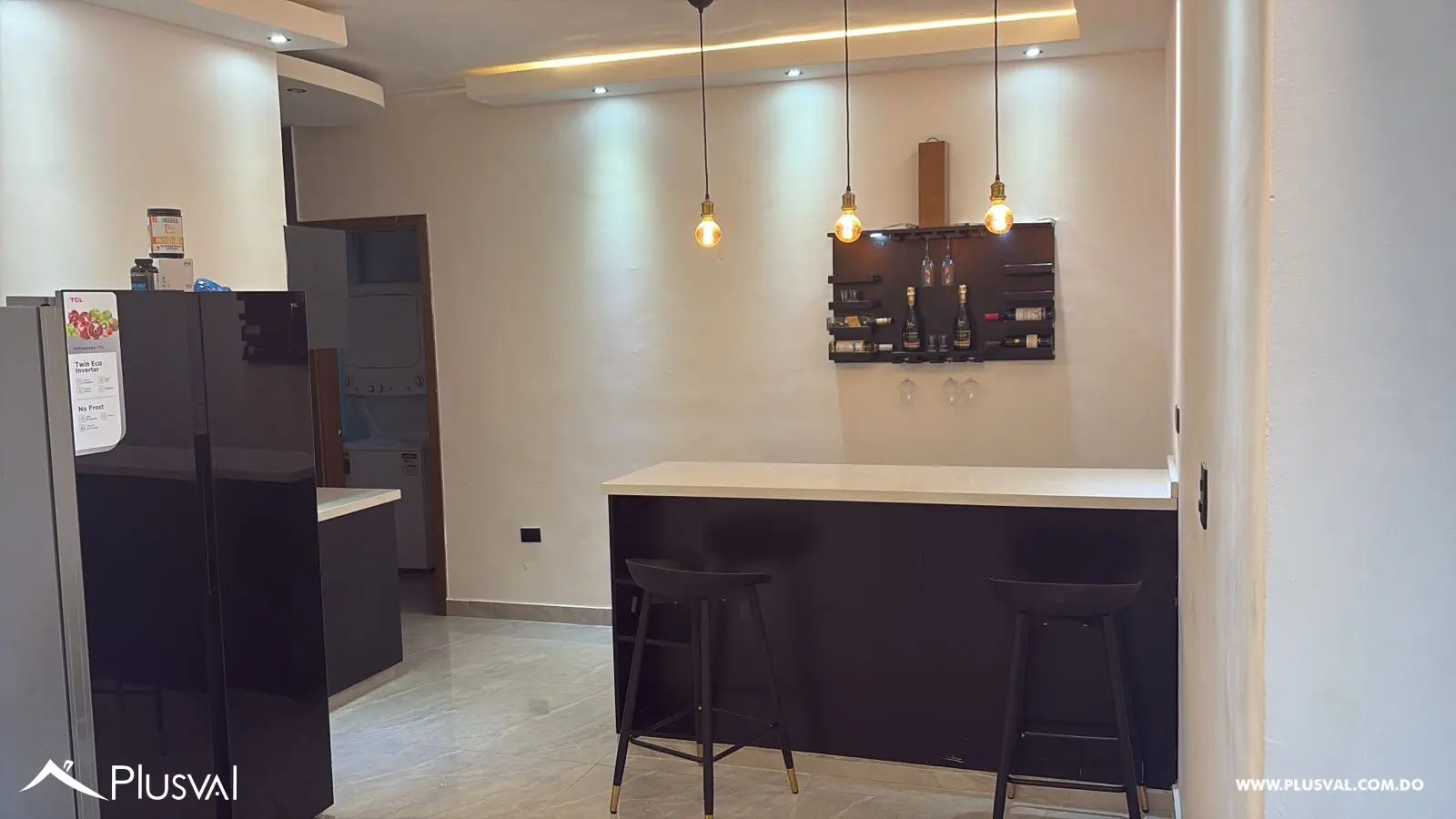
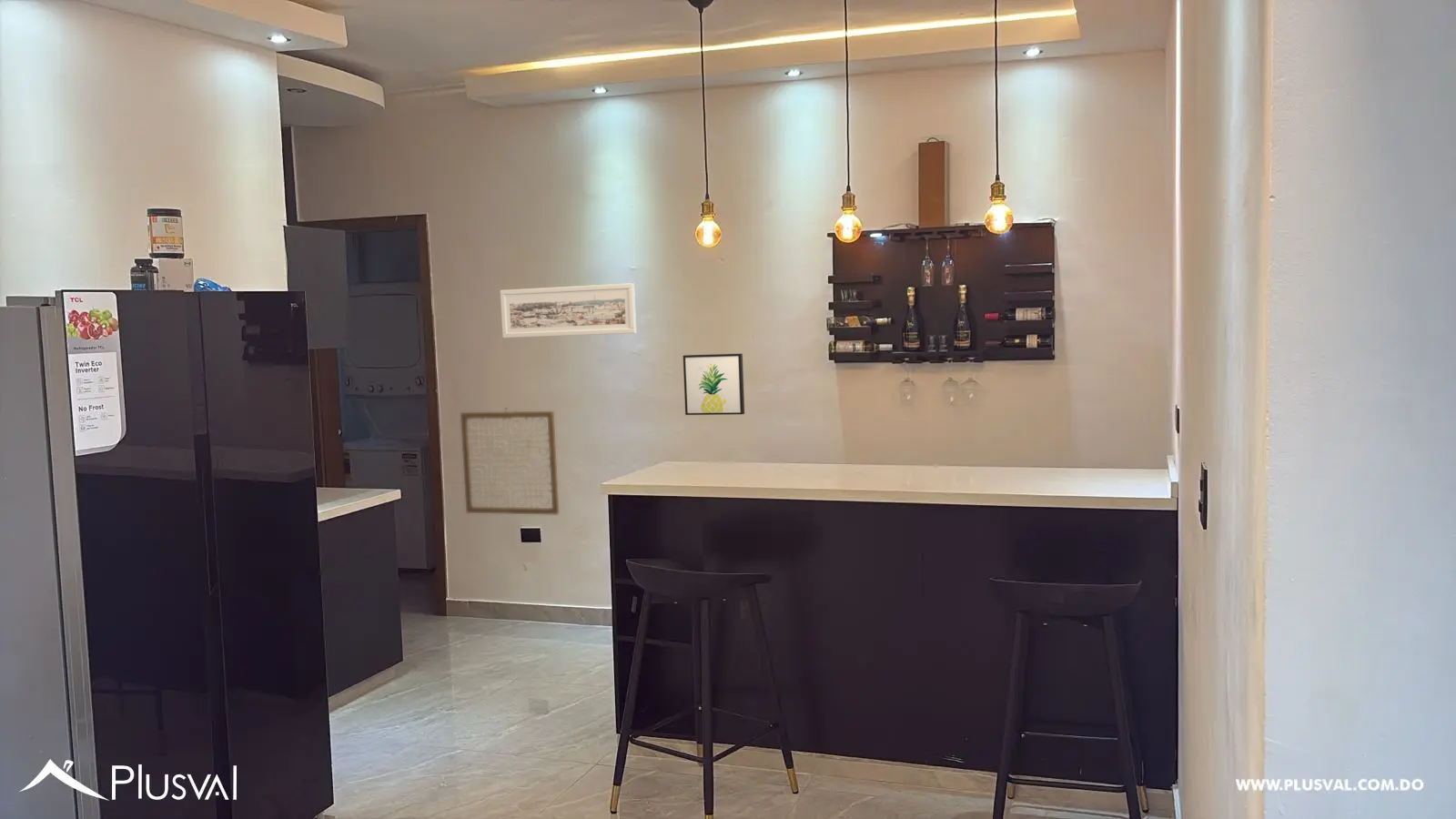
+ wall art [460,408,560,516]
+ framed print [500,282,637,339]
+ wall art [682,353,745,416]
